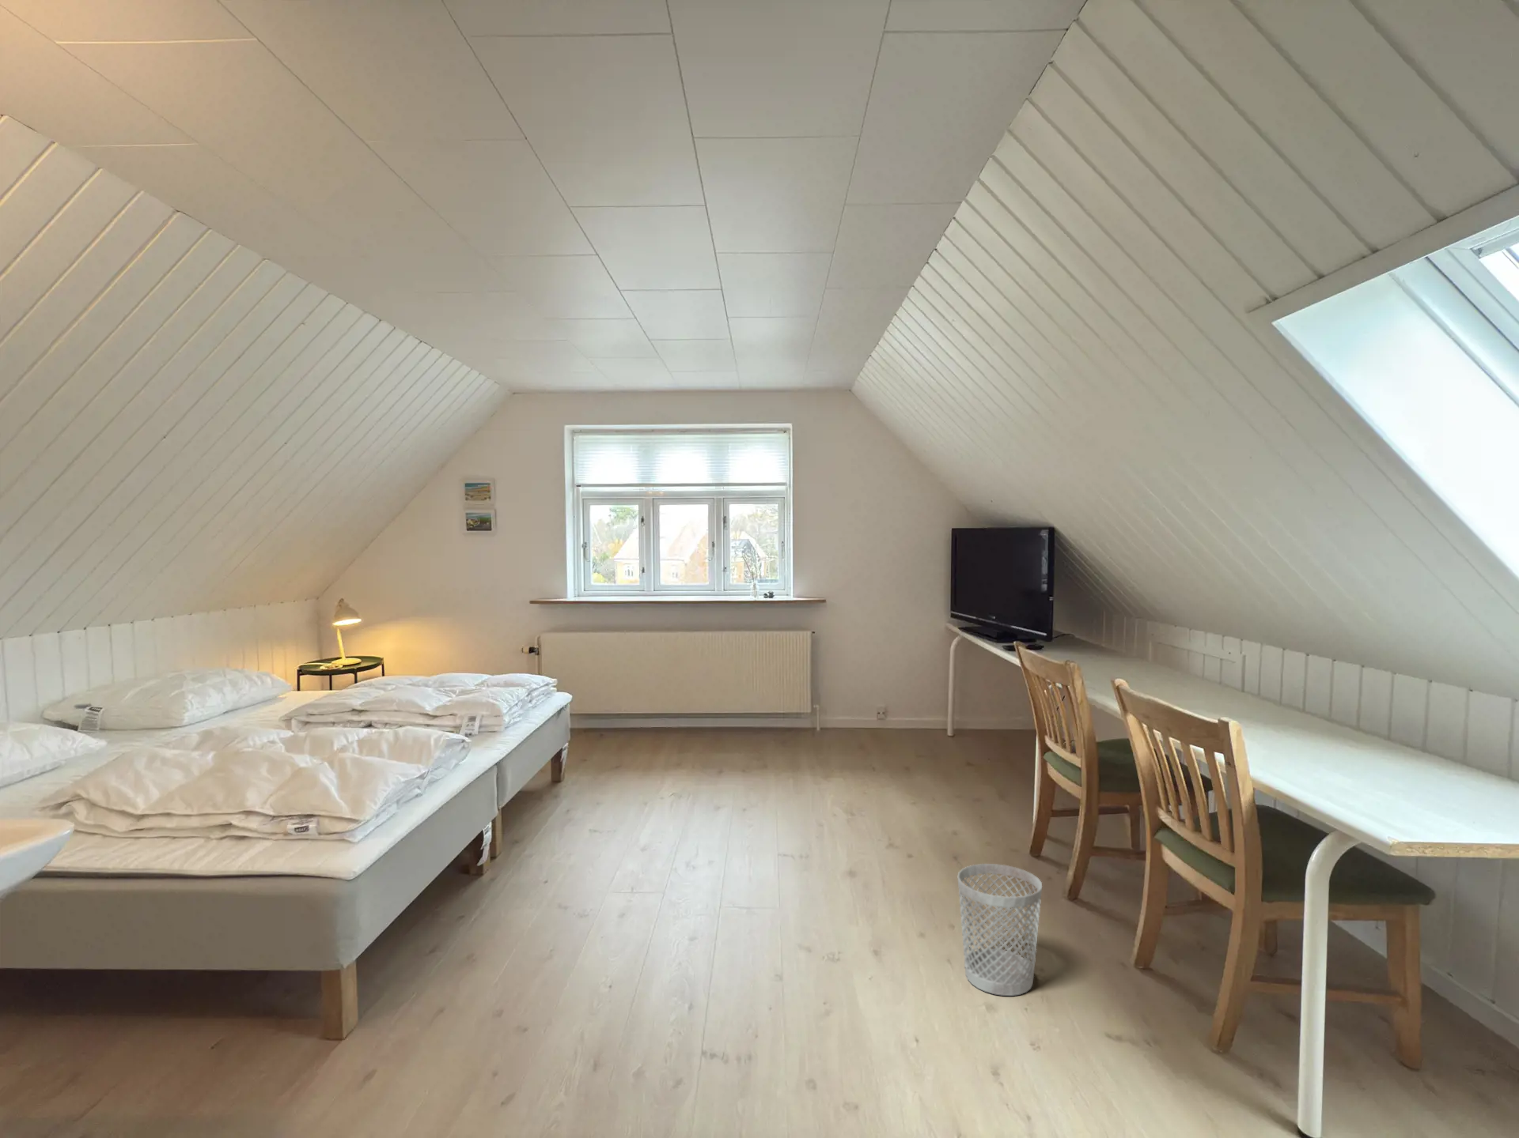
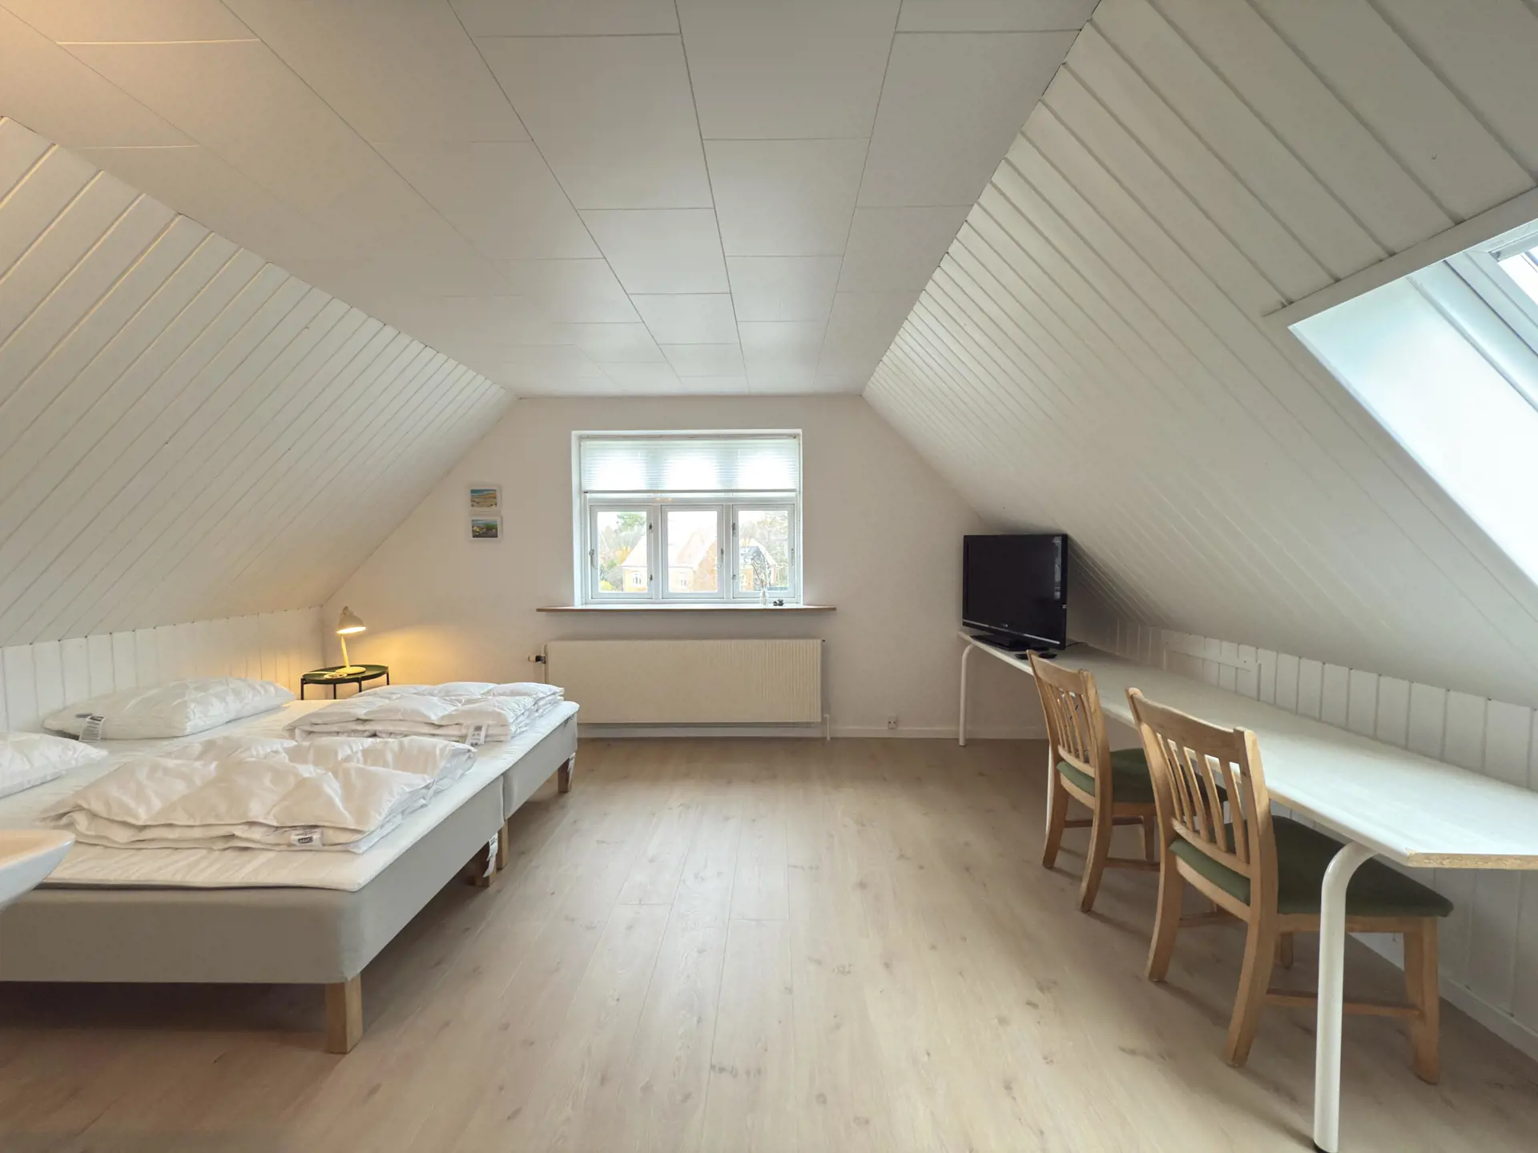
- wastebasket [957,863,1043,997]
